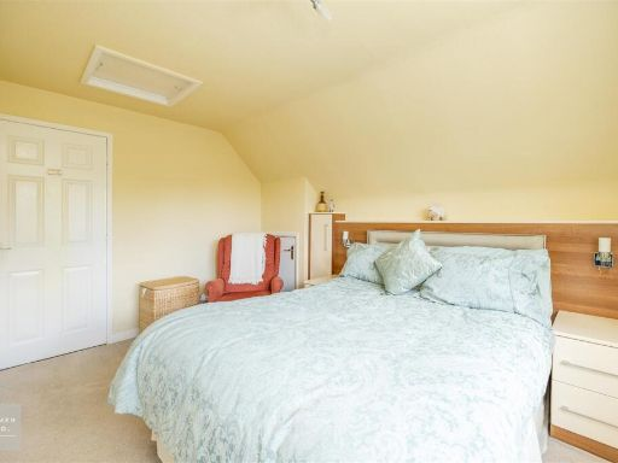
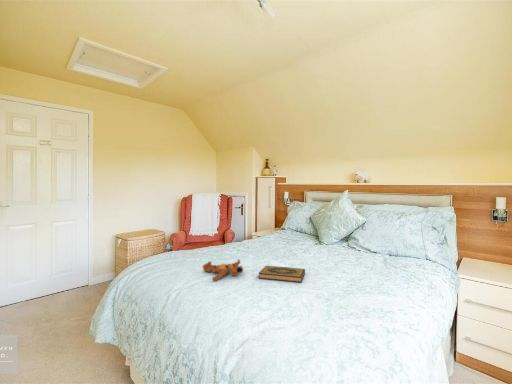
+ teddy bear [201,258,244,282]
+ hardback book [258,265,306,284]
